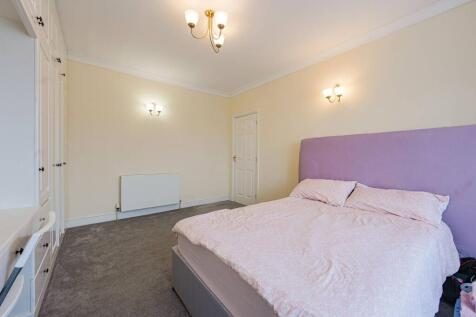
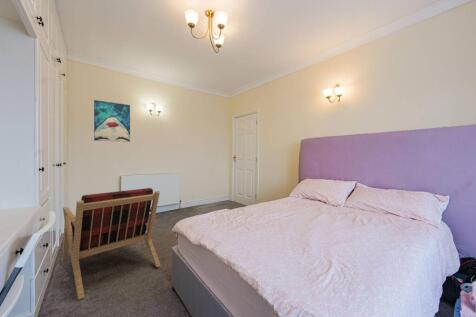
+ armchair [61,187,161,300]
+ wall art [93,99,131,143]
